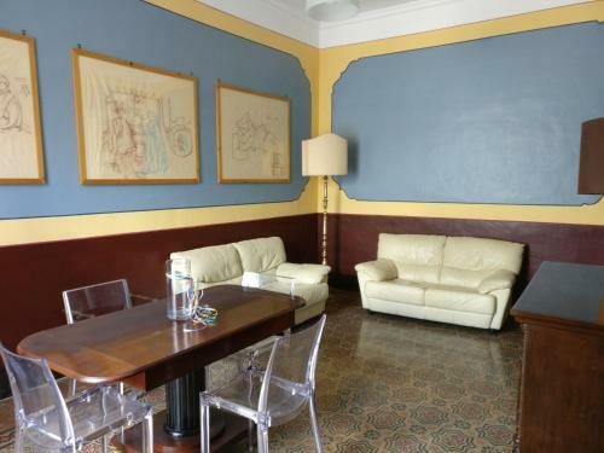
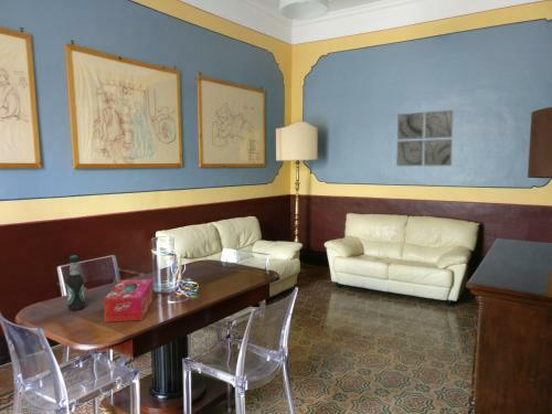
+ tissue box [103,278,153,323]
+ bottle [65,254,86,311]
+ wall art [395,109,455,167]
